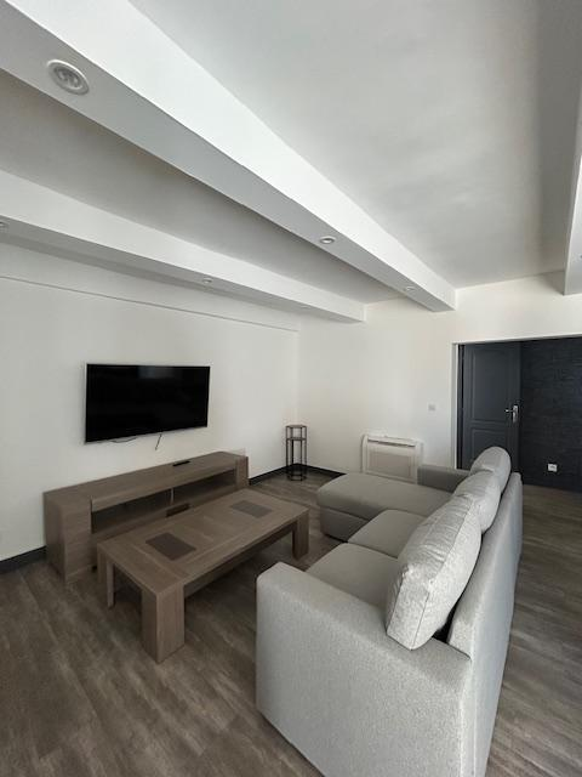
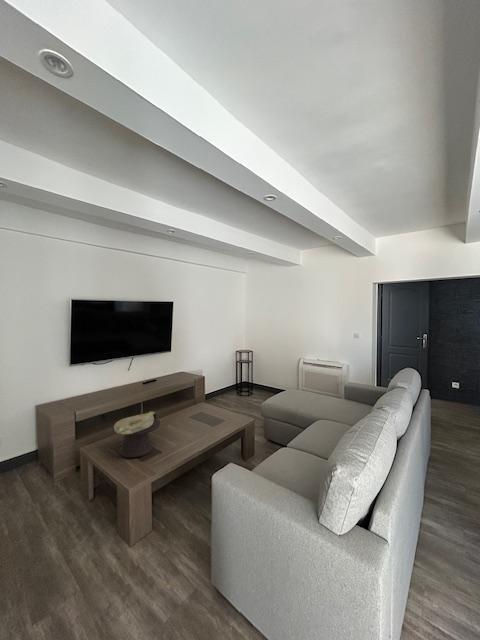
+ decorative bowl [111,410,161,459]
